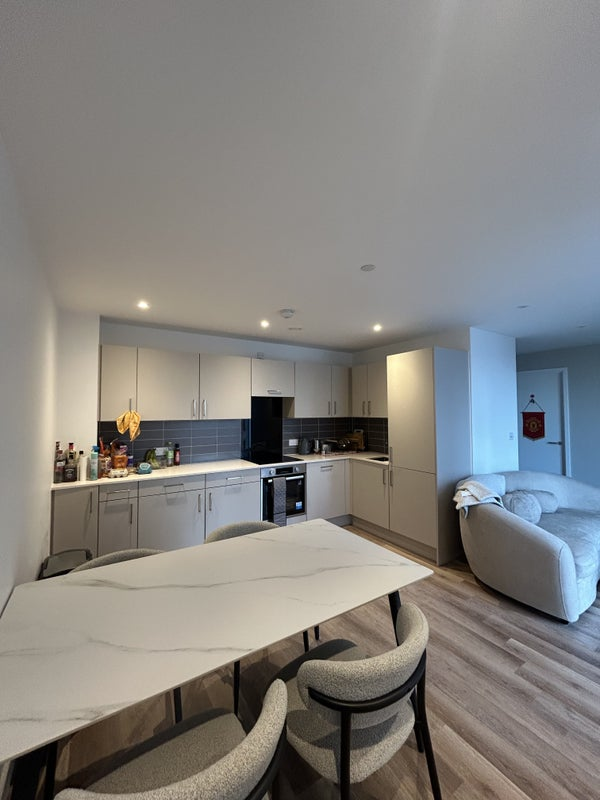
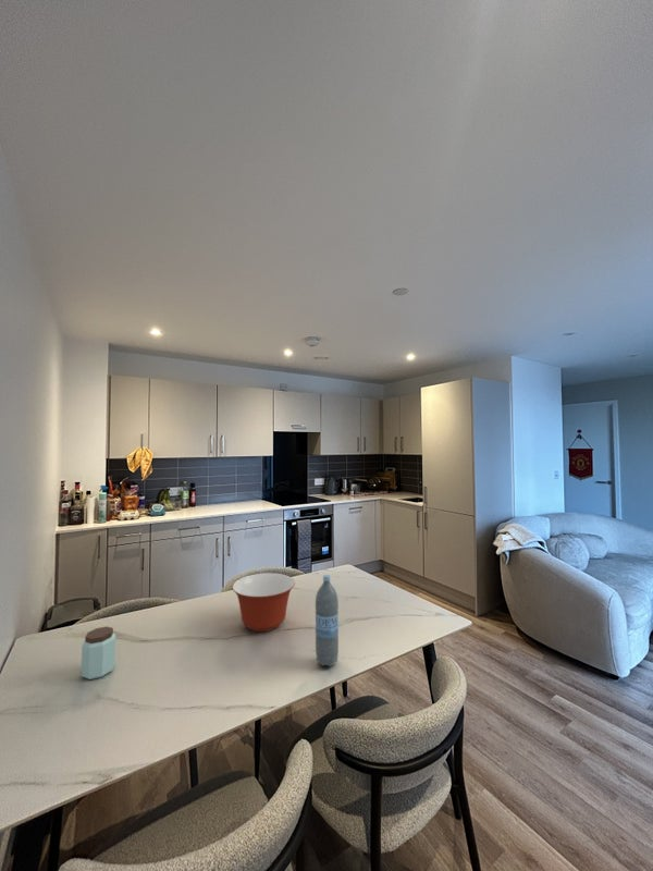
+ mixing bowl [231,572,296,633]
+ water bottle [315,574,340,667]
+ peanut butter [81,625,116,680]
